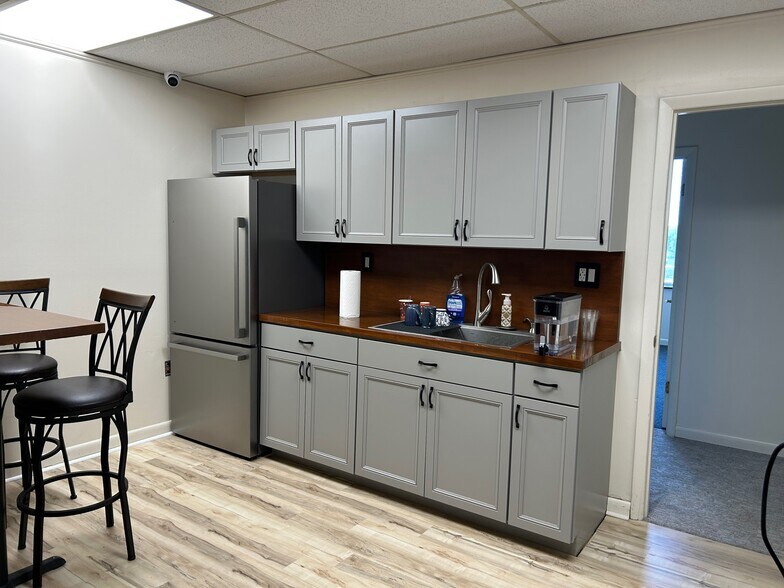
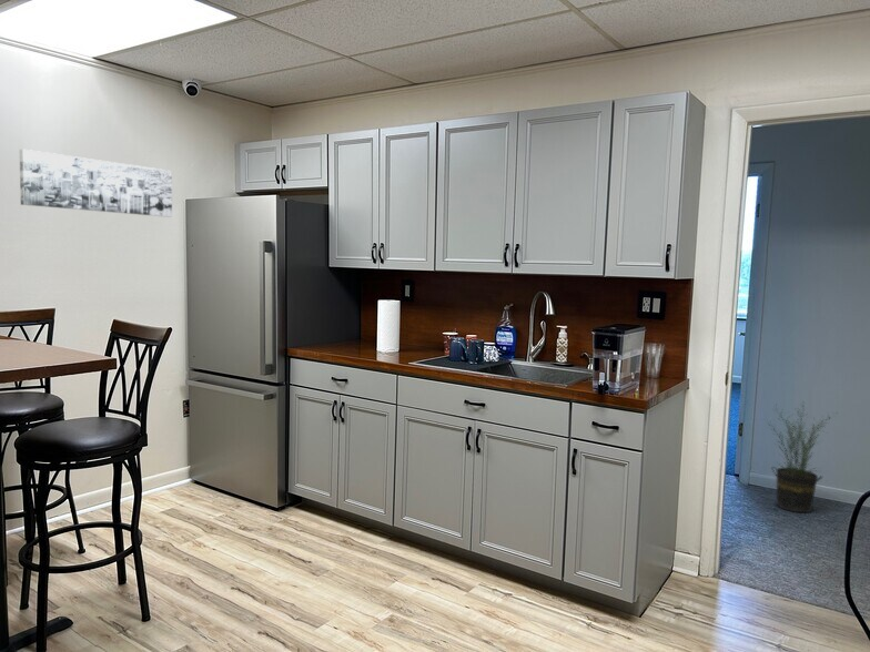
+ wall art [18,149,173,218]
+ potted plant [763,401,837,513]
